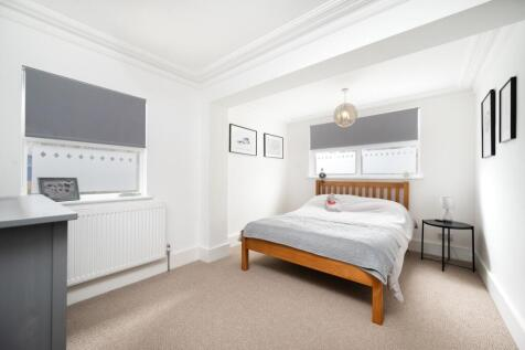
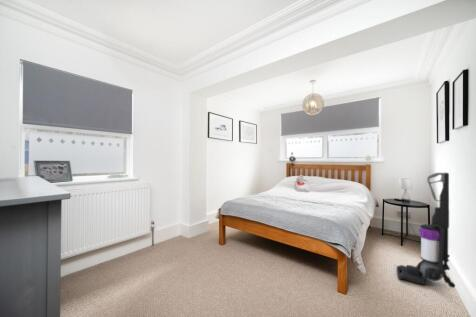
+ vacuum cleaner [396,172,456,289]
